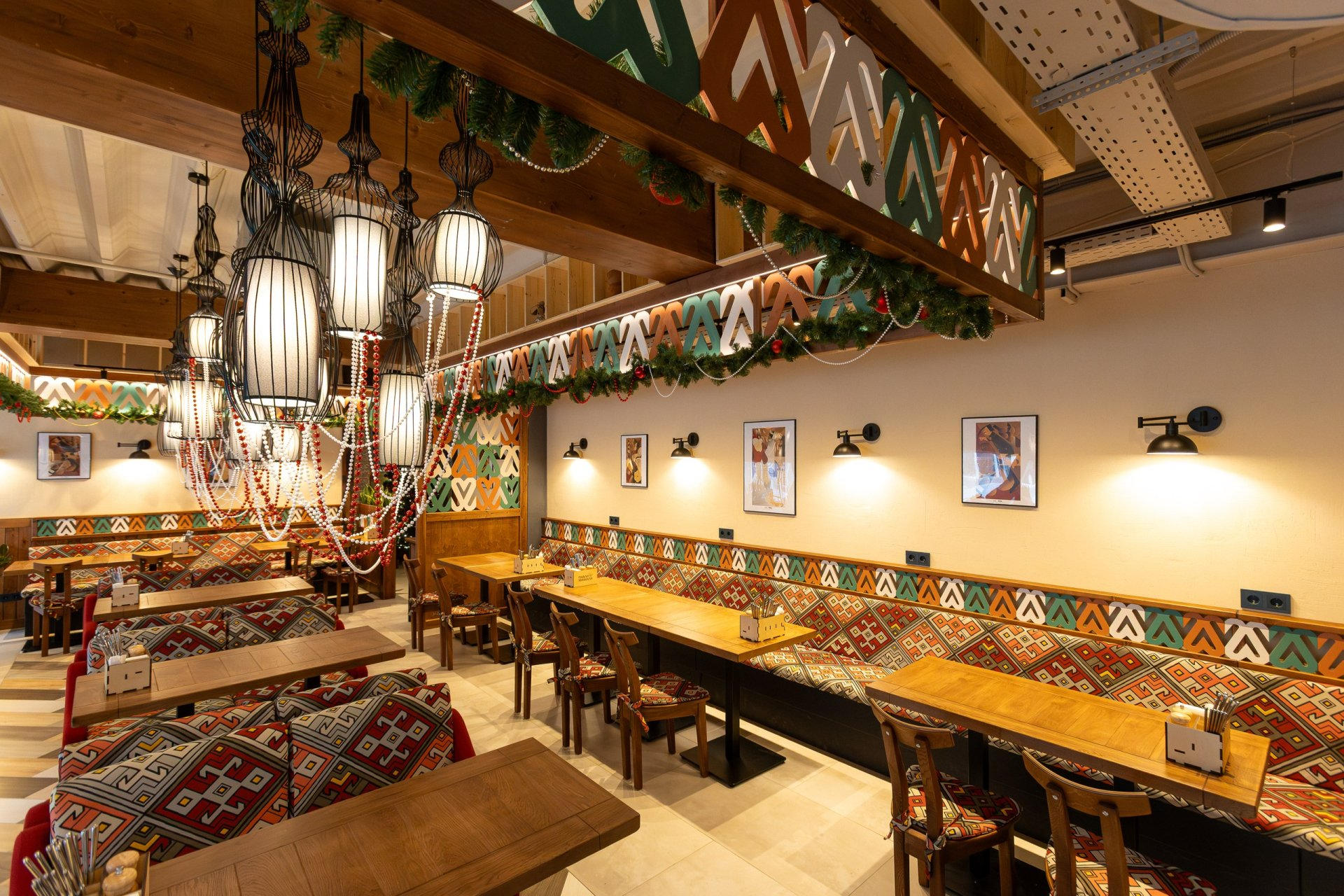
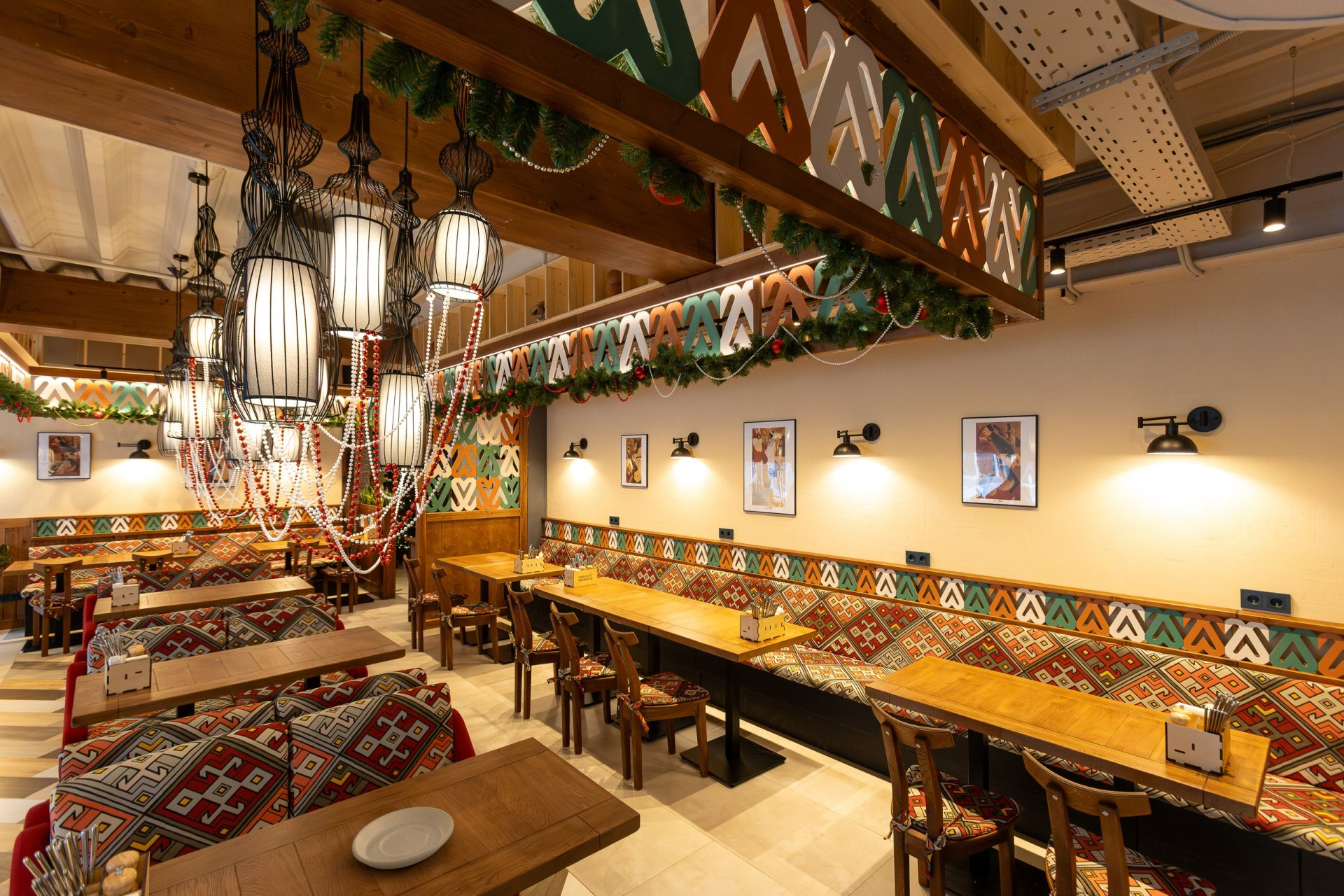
+ plate [351,806,454,869]
